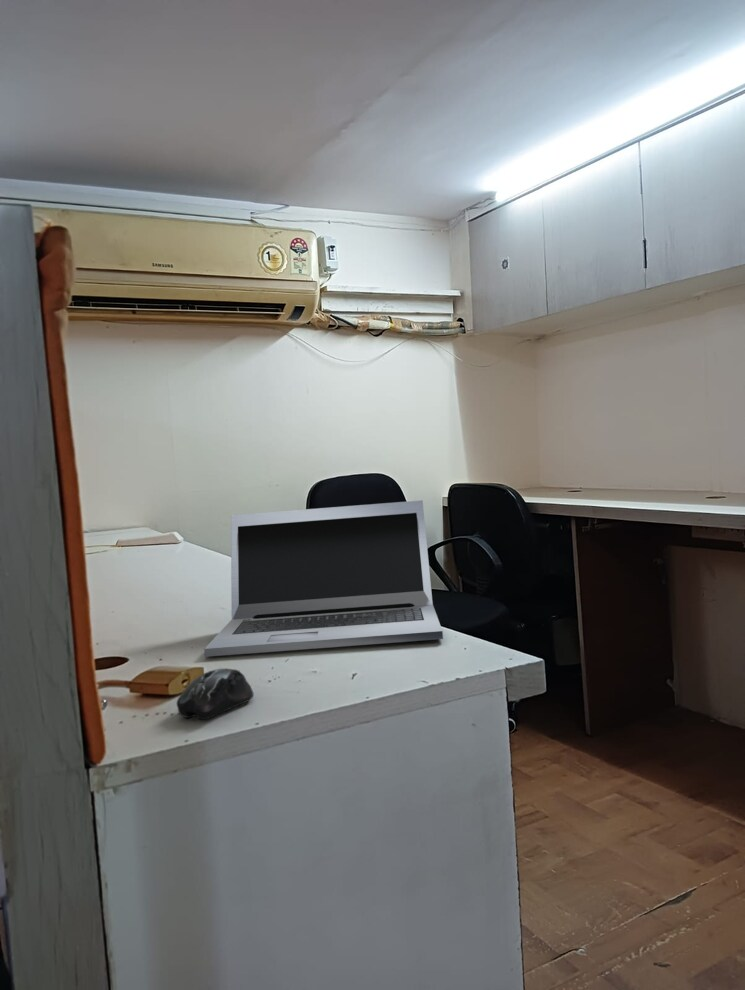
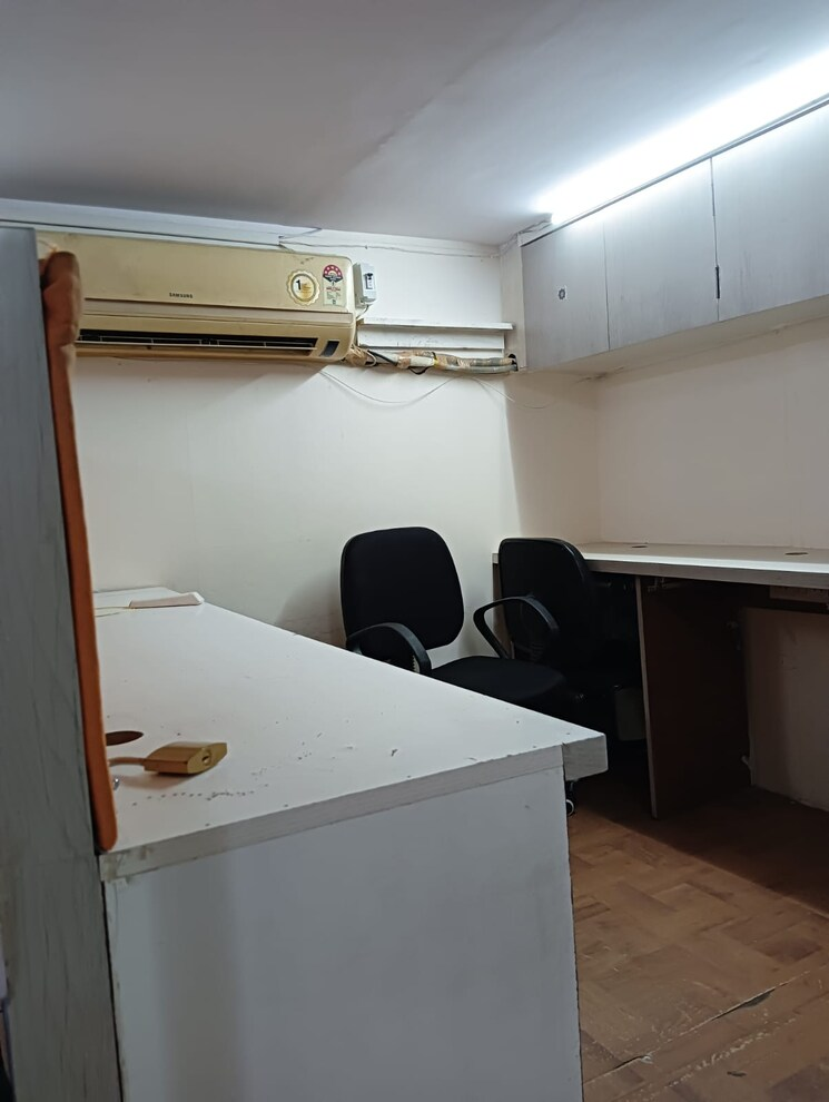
- computer mouse [176,668,254,720]
- laptop [203,499,444,658]
